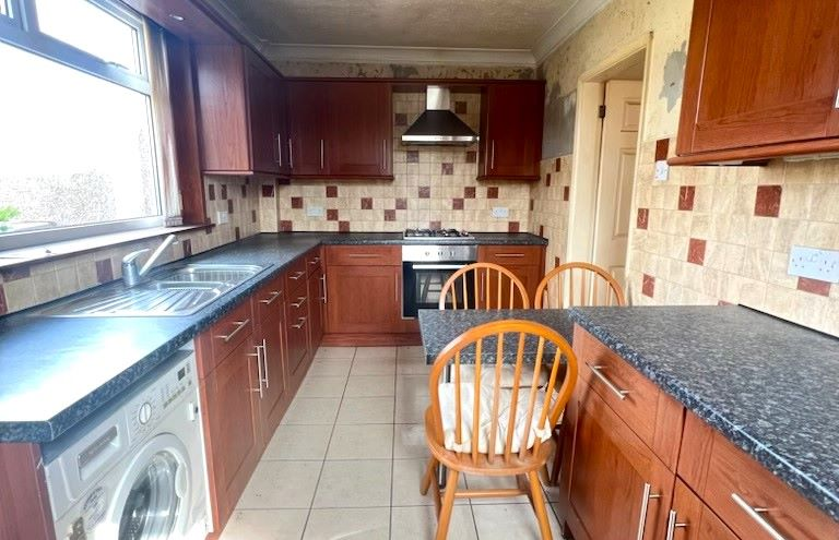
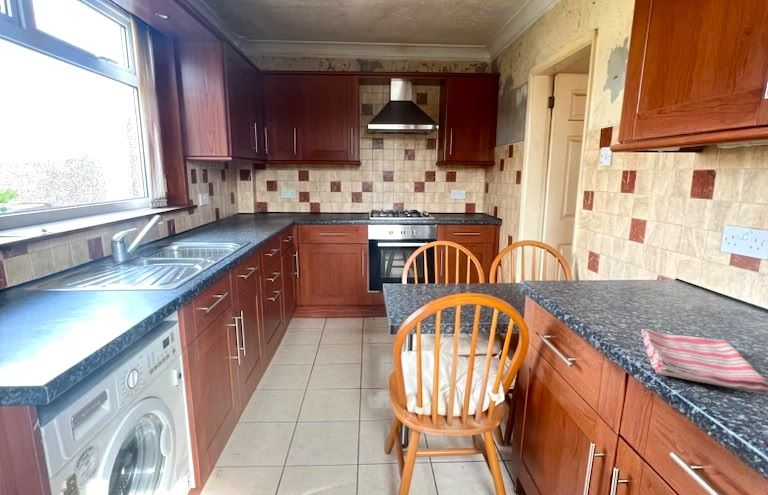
+ dish towel [640,328,768,395]
